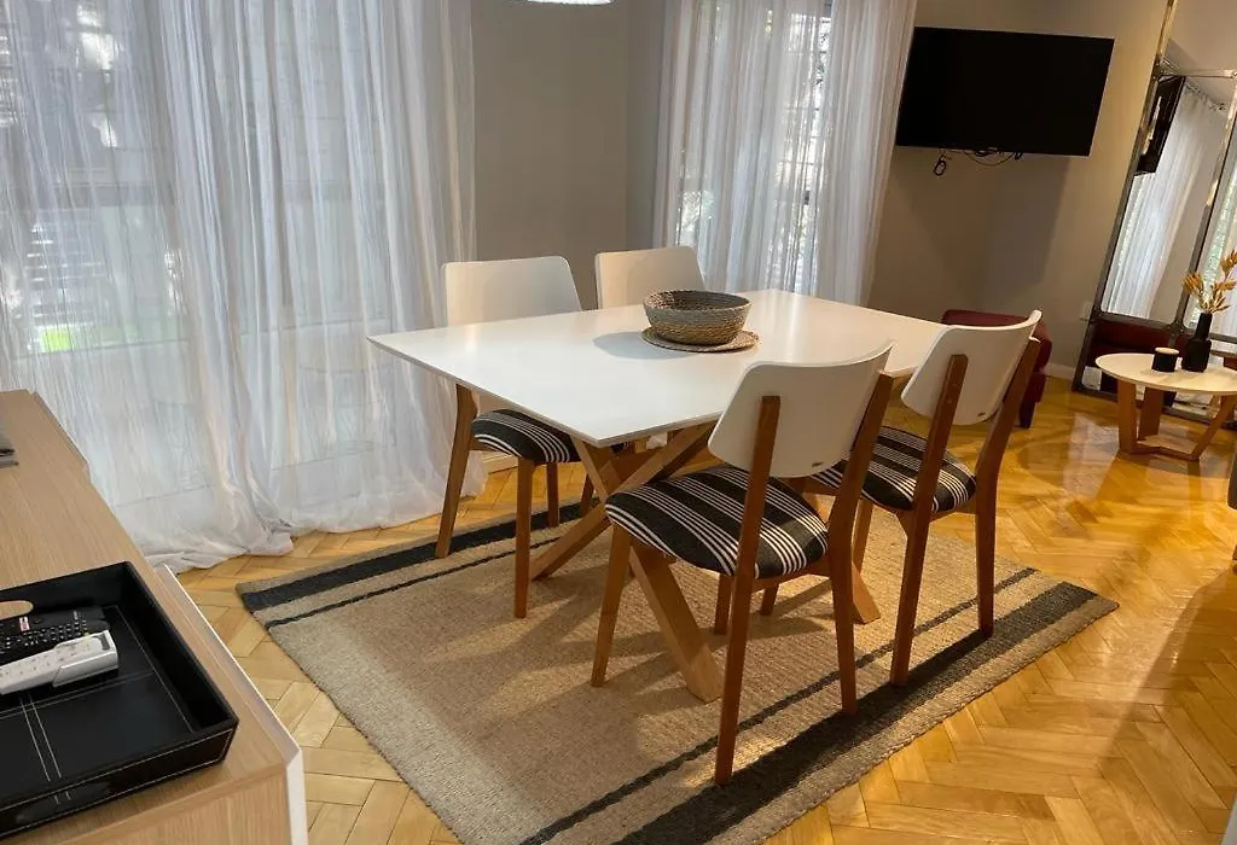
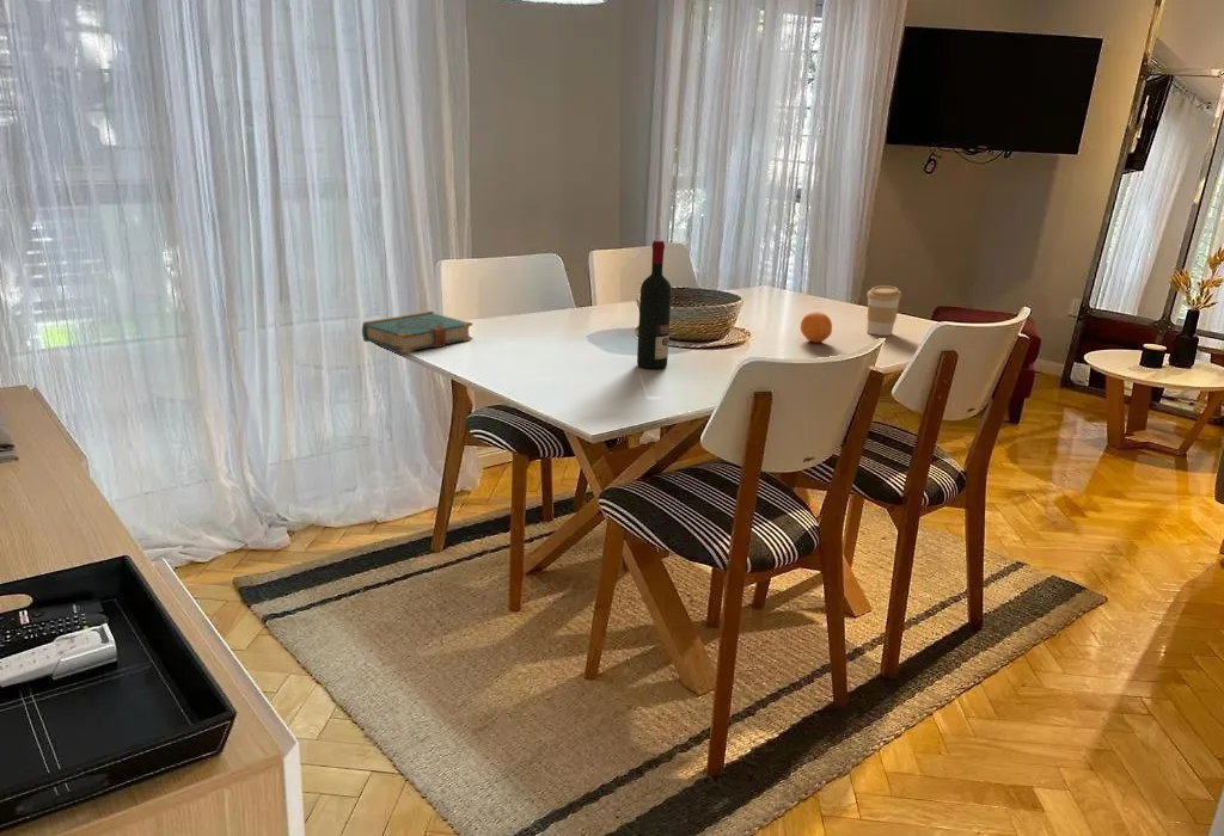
+ alcohol [636,239,673,370]
+ coffee cup [865,284,902,337]
+ book [361,311,473,354]
+ fruit [800,311,833,344]
